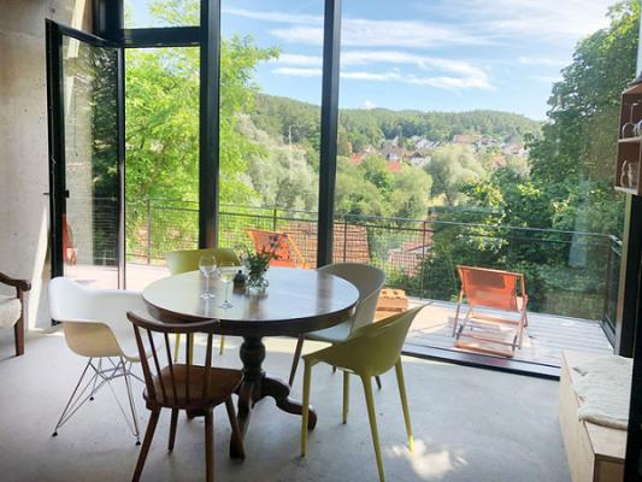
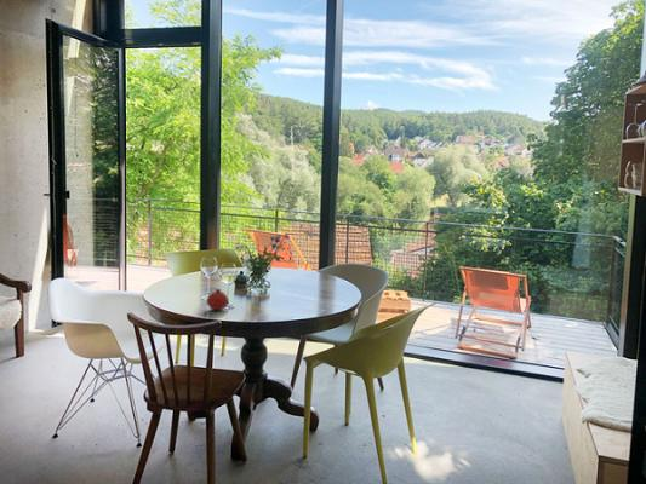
+ fruit [205,288,230,311]
